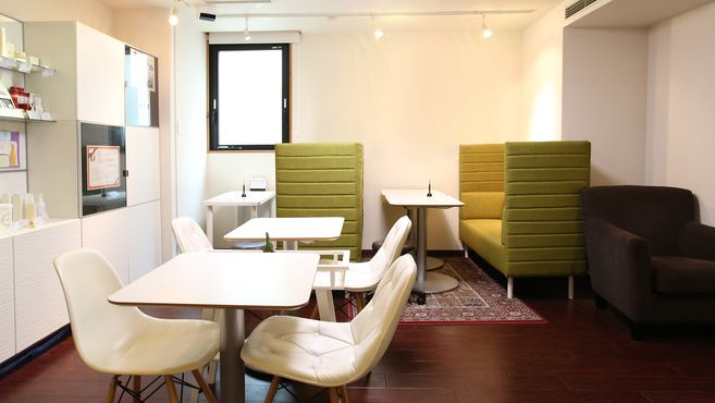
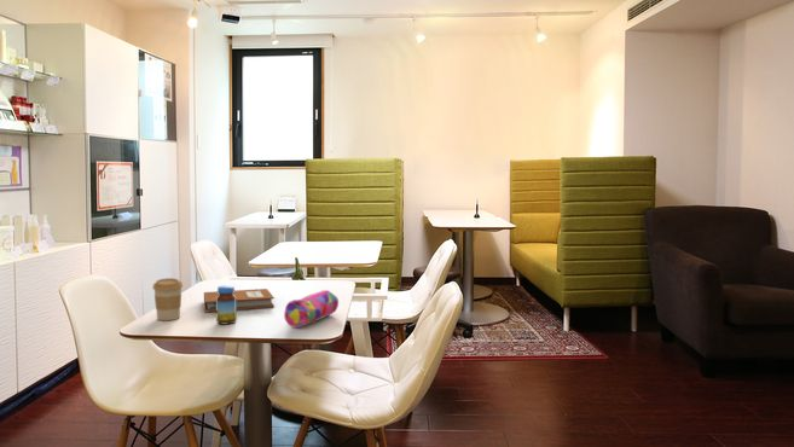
+ coffee cup [151,277,184,321]
+ jar [215,284,238,325]
+ notebook [203,288,276,313]
+ pencil case [283,289,340,329]
